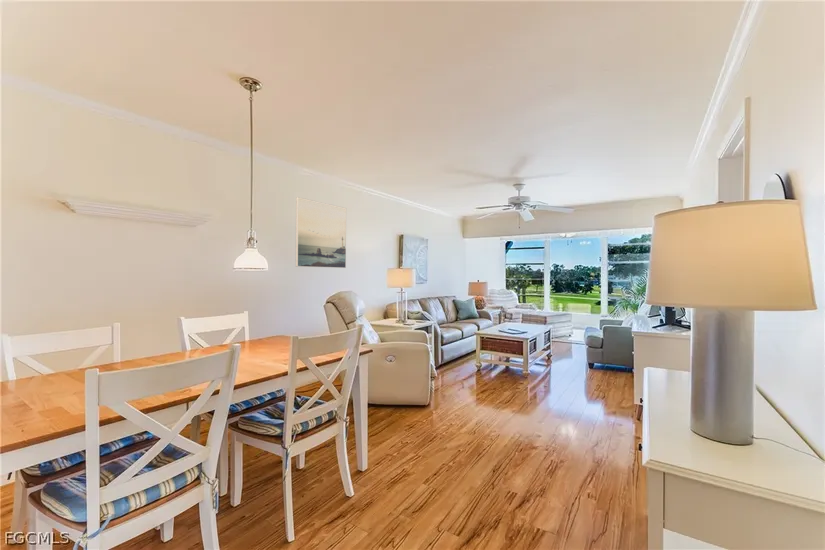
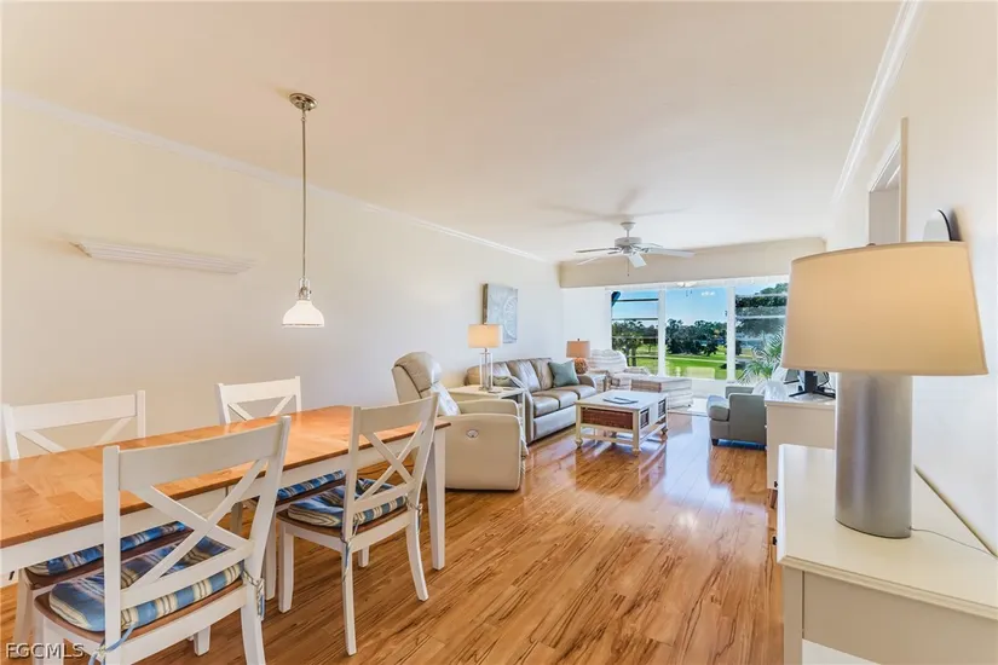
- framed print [295,196,347,269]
